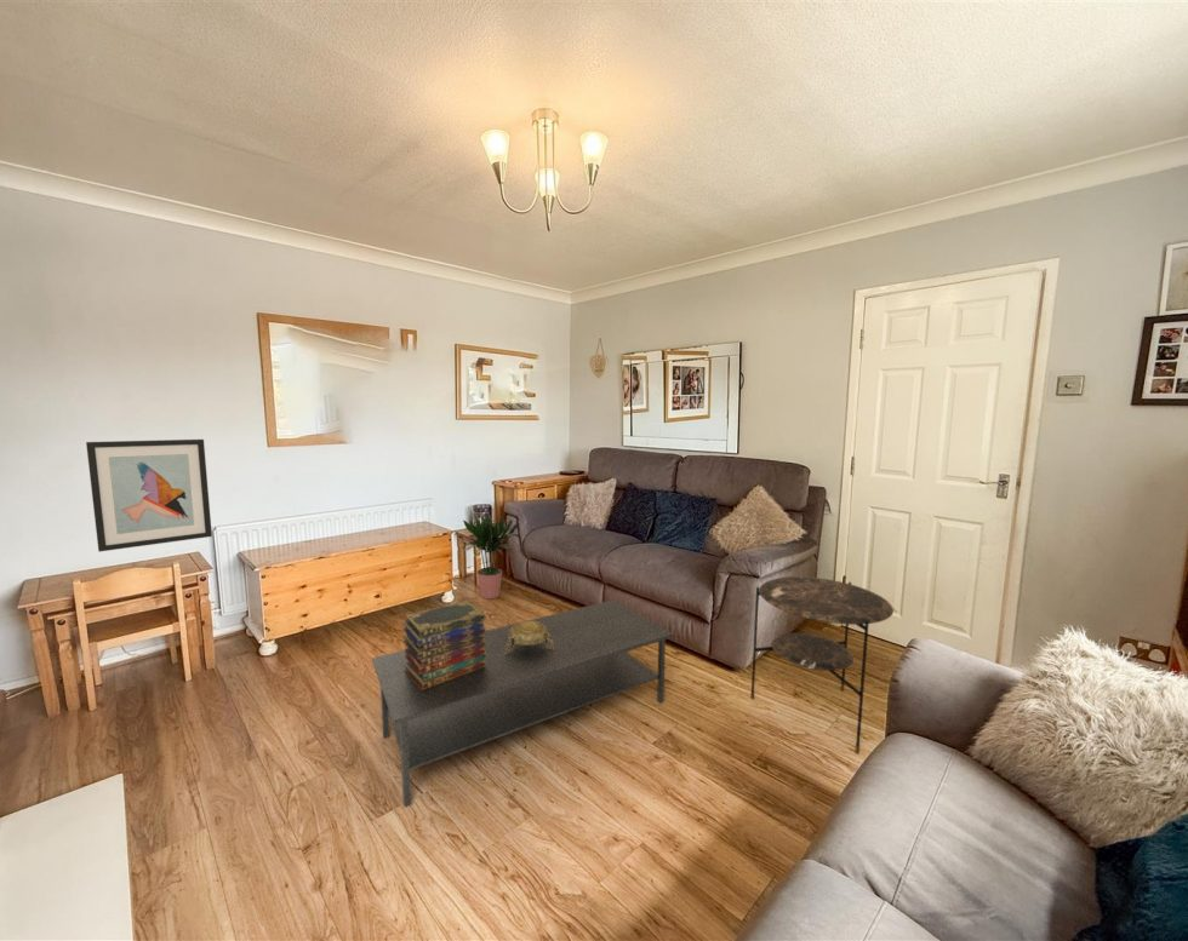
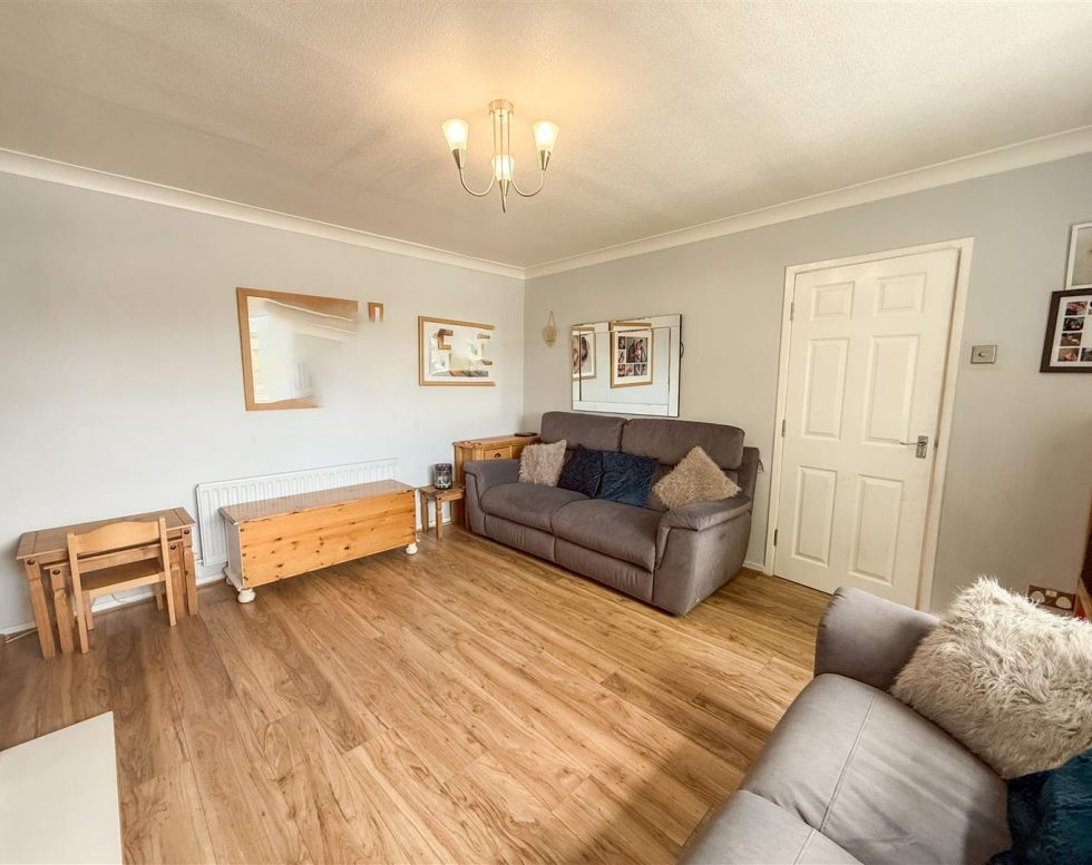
- book stack [401,599,487,690]
- side table [749,575,895,754]
- decorative bowl [506,620,554,654]
- potted plant [462,513,521,599]
- coffee table [371,598,674,808]
- wall art [85,438,213,552]
